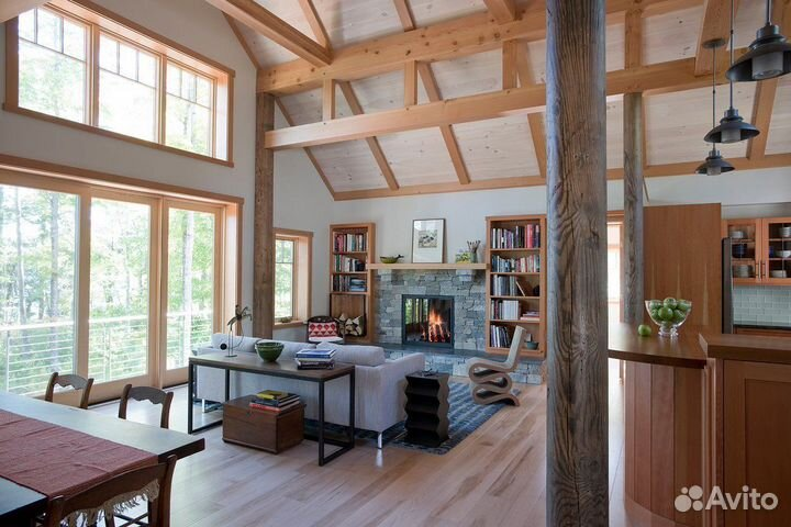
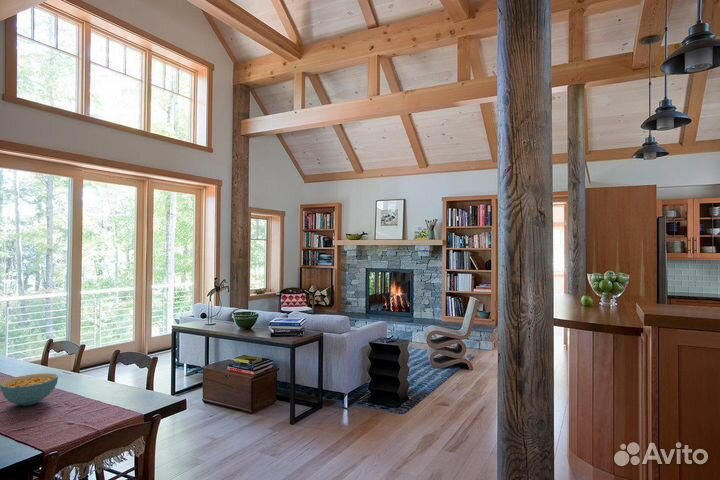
+ cereal bowl [0,372,59,406]
